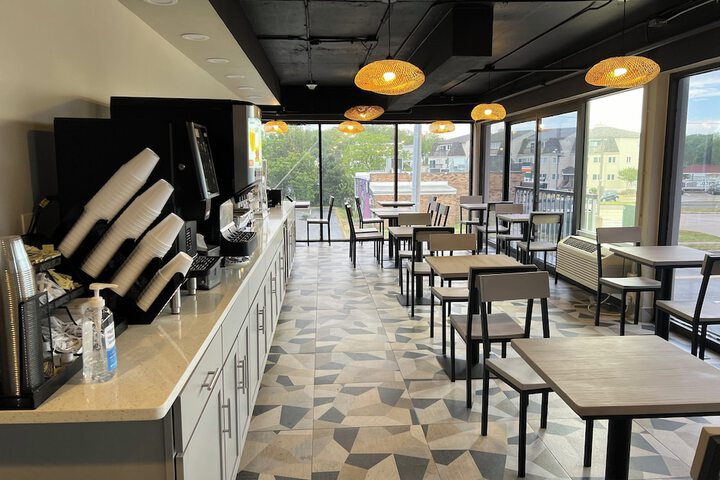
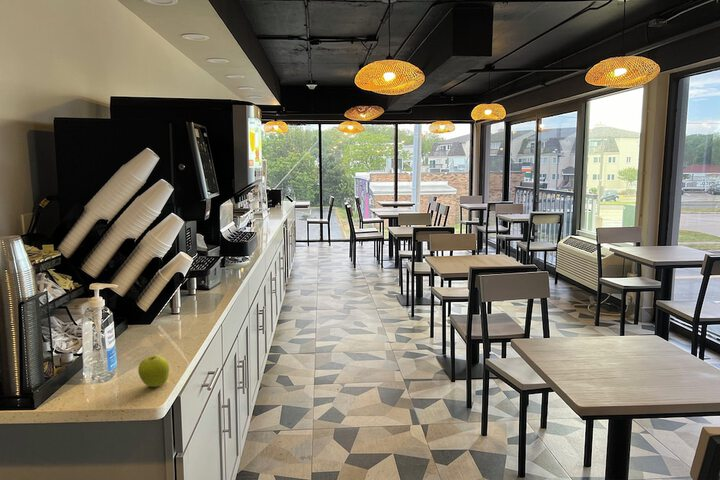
+ fruit [137,355,170,388]
